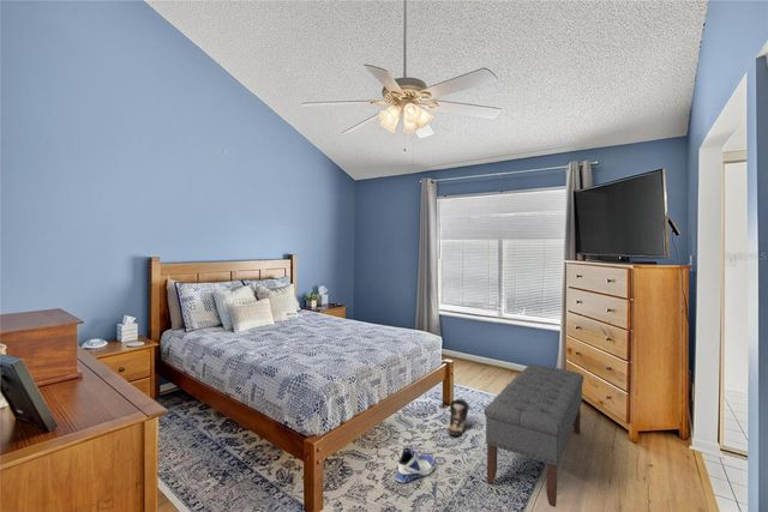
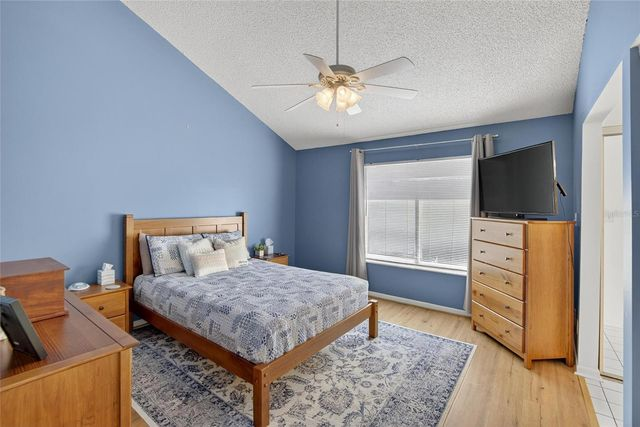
- sneaker [395,446,436,483]
- shoe [446,397,470,436]
- bench [484,363,584,508]
